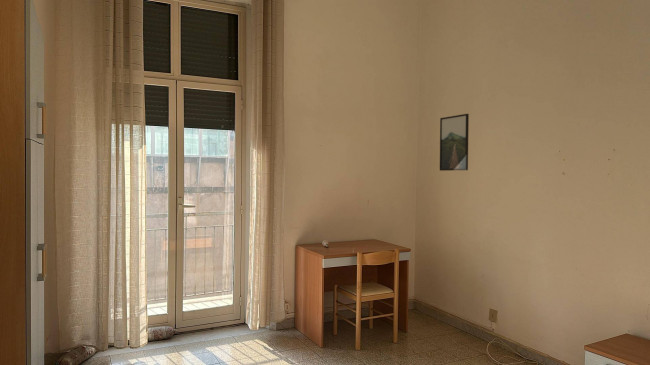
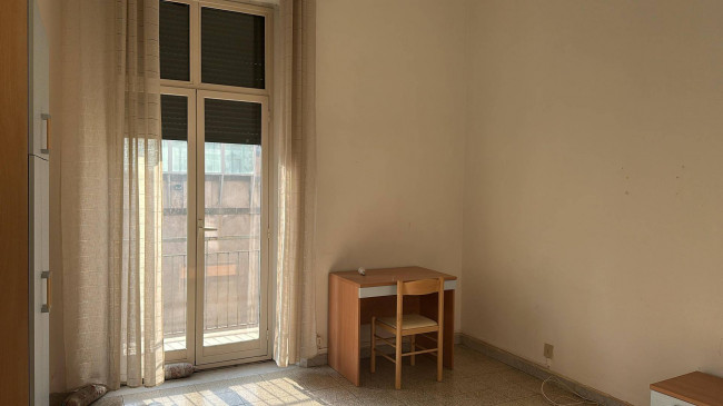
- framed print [439,113,470,172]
